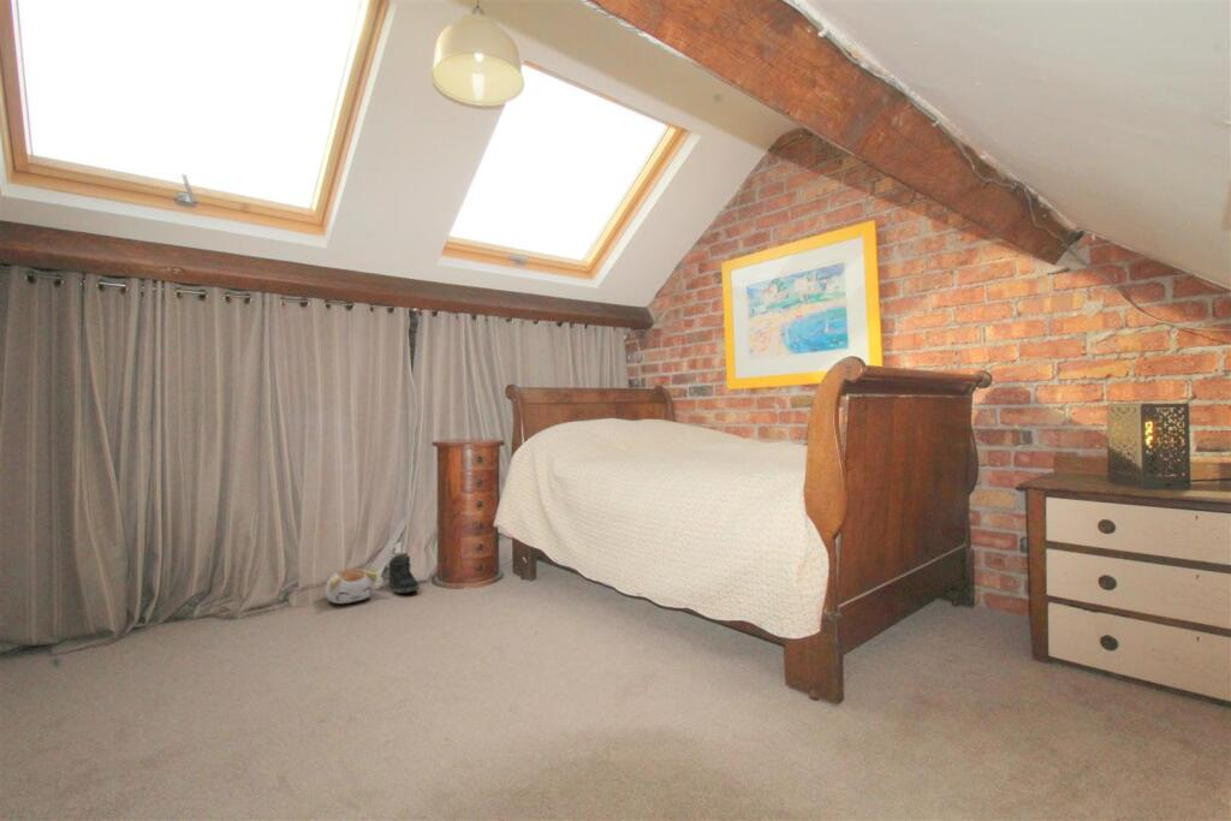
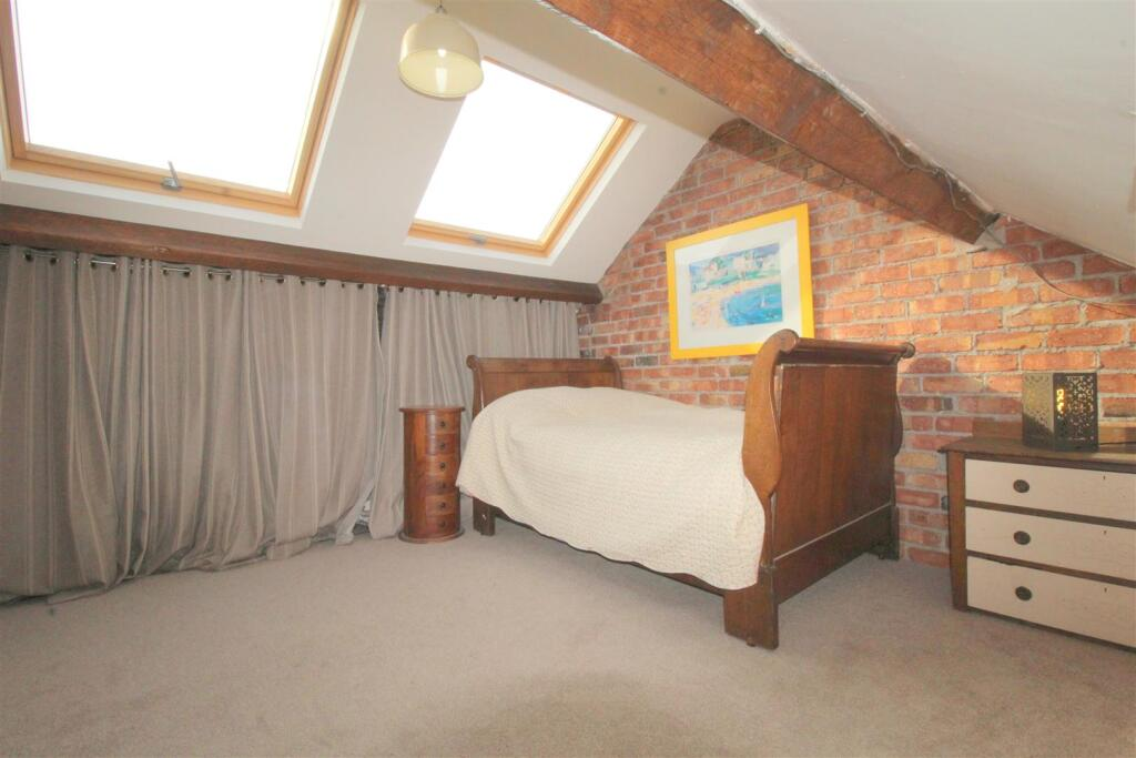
- plush toy [323,567,379,605]
- sneaker [387,552,421,595]
